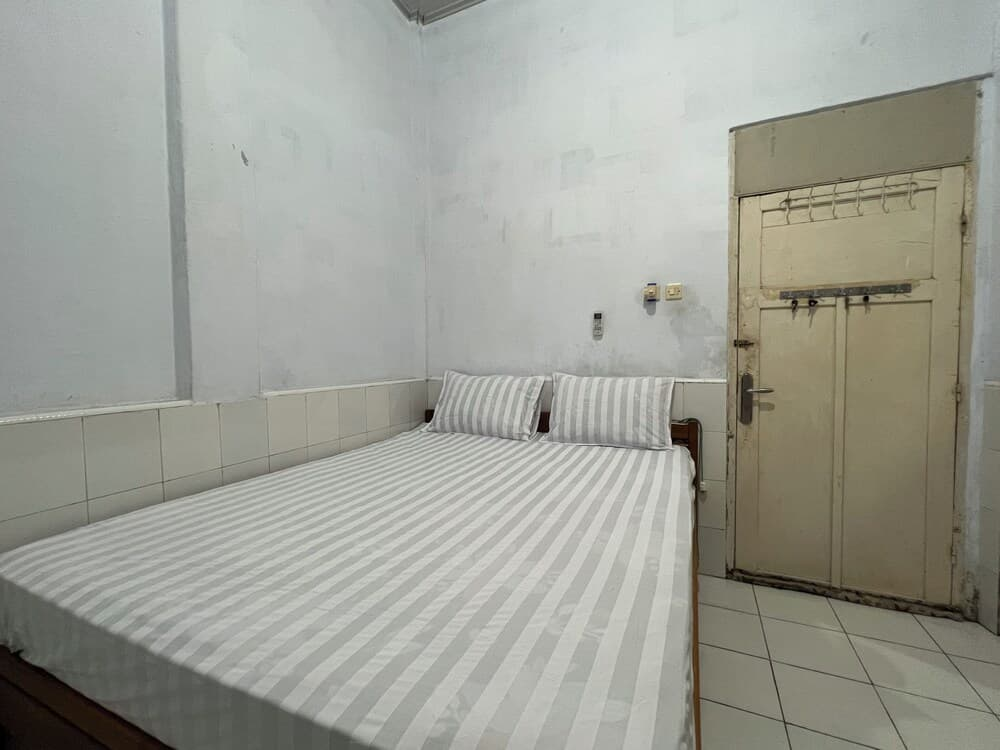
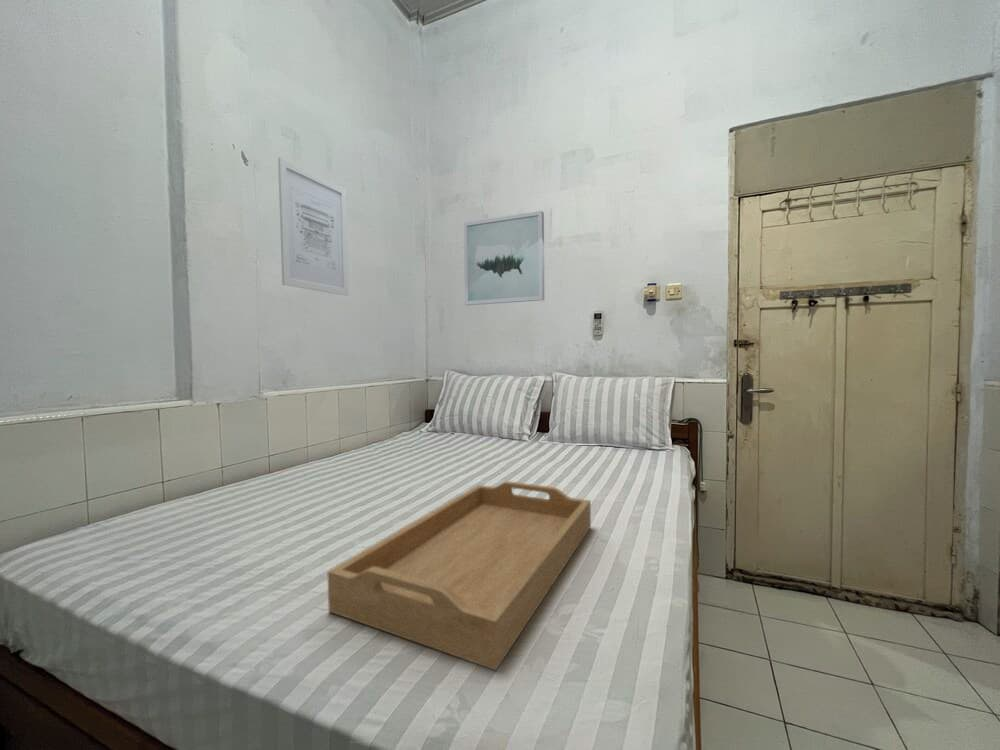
+ wall art [277,157,350,297]
+ serving tray [327,480,592,671]
+ wall art [463,210,545,306]
